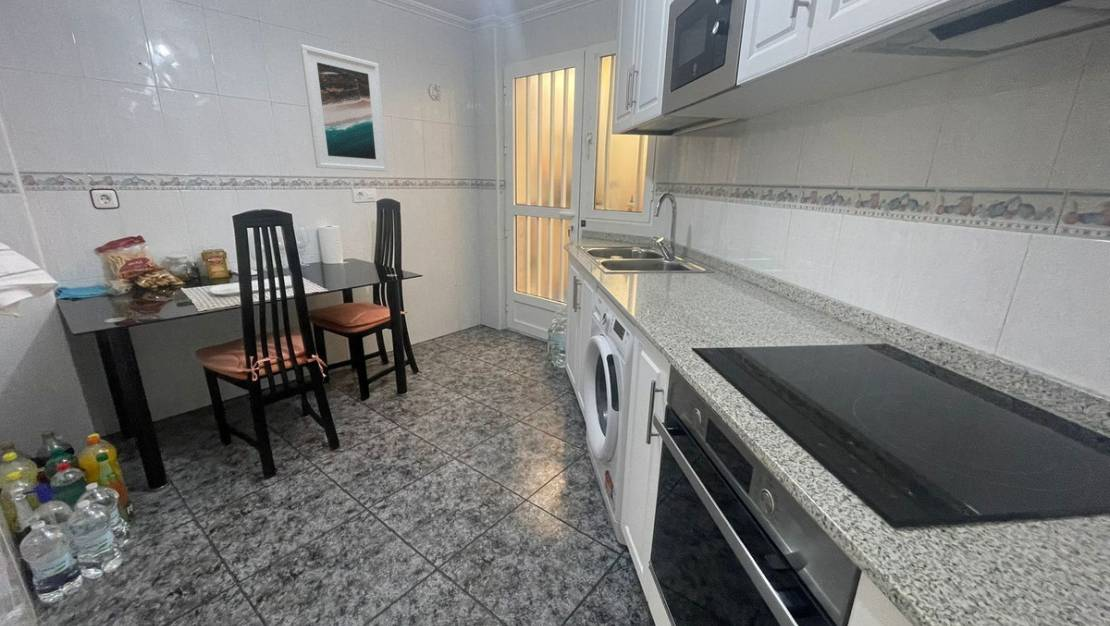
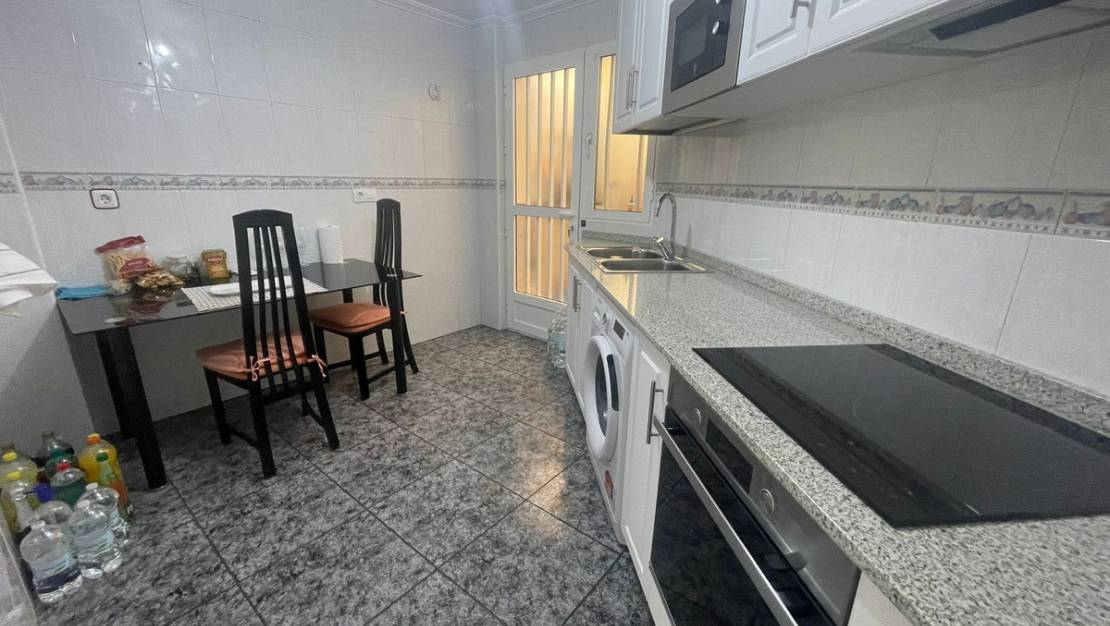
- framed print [299,44,389,172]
